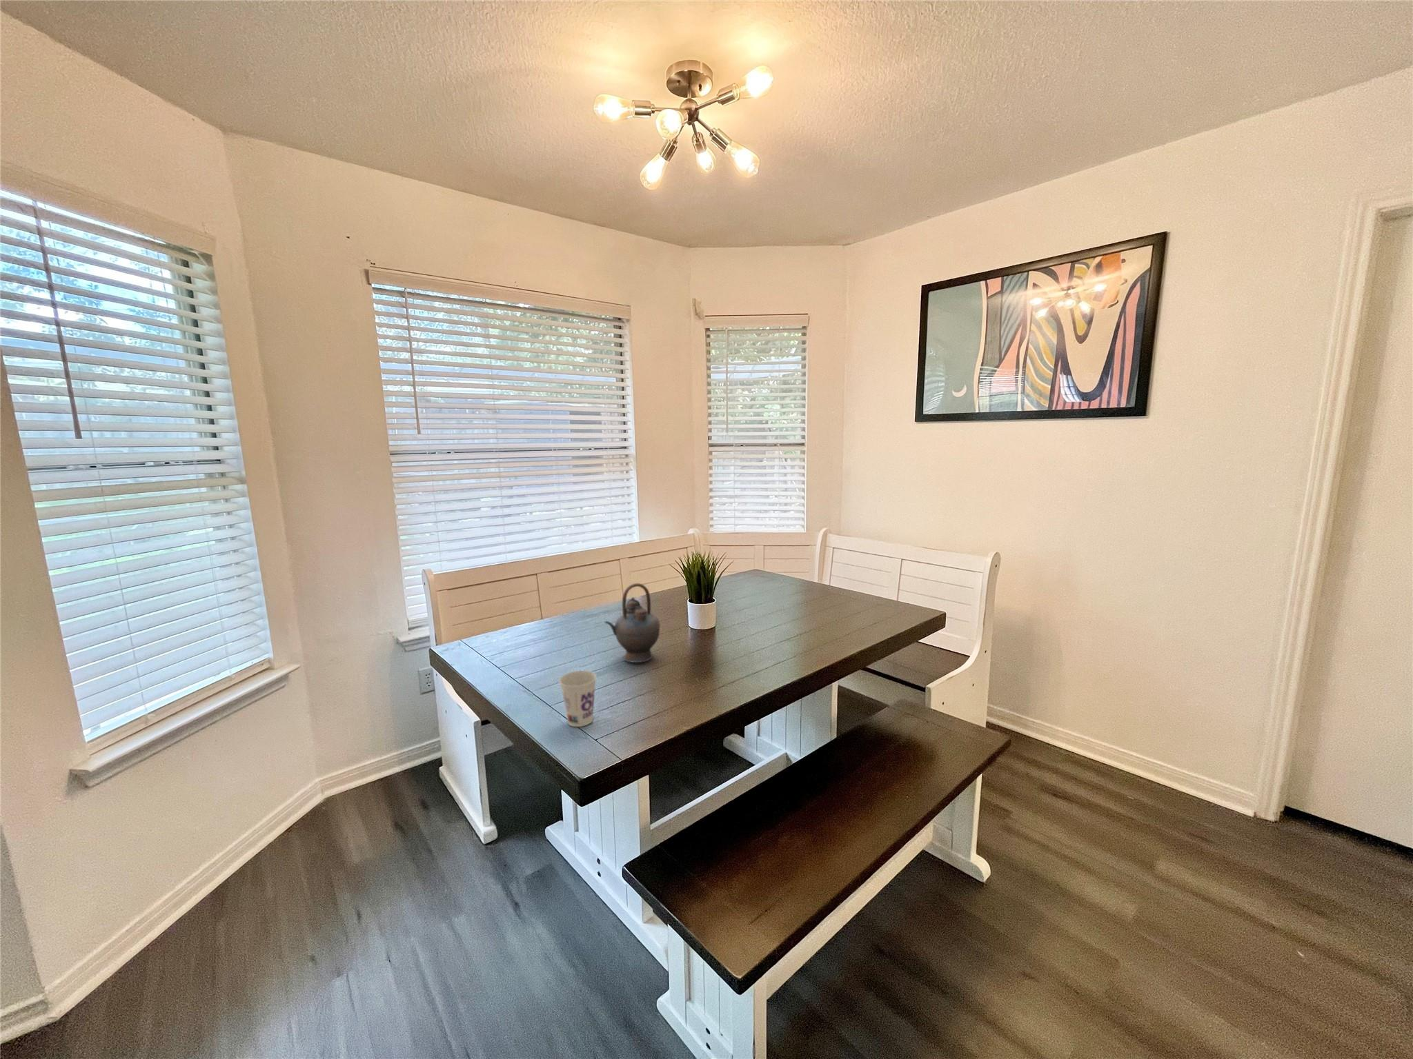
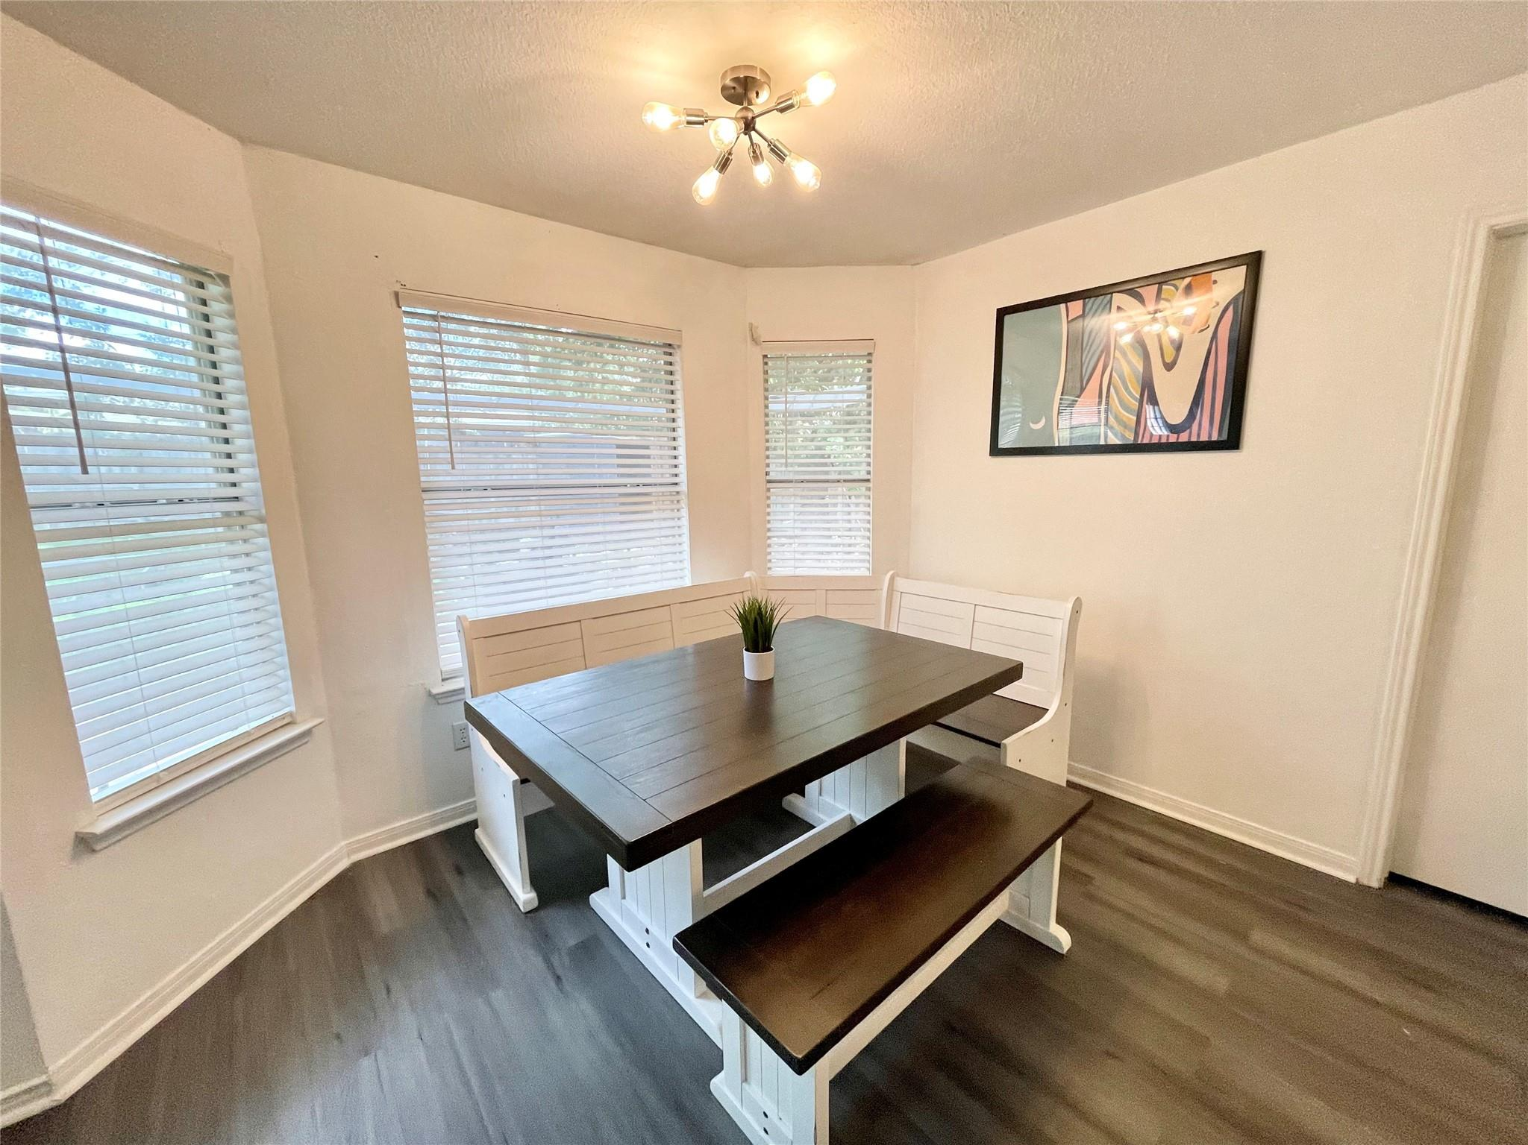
- teapot [604,583,661,663]
- cup [559,670,597,728]
